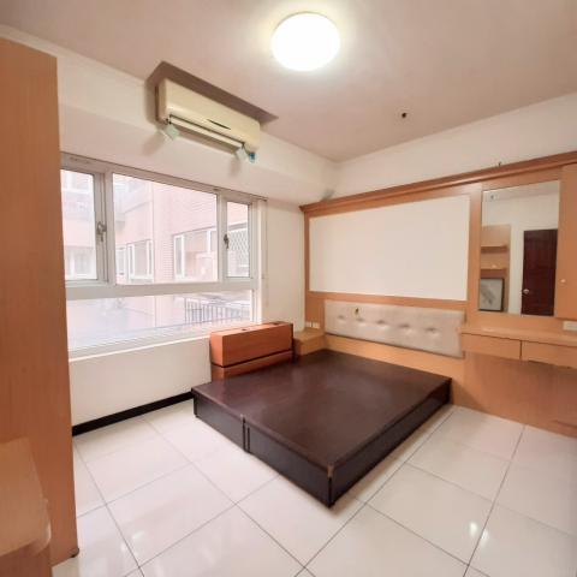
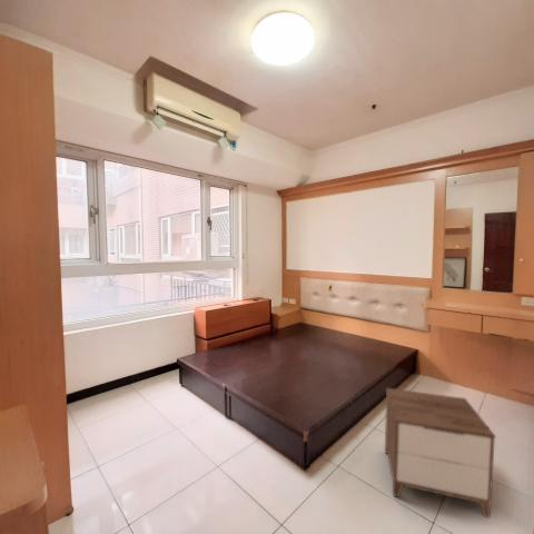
+ nightstand [384,387,496,520]
